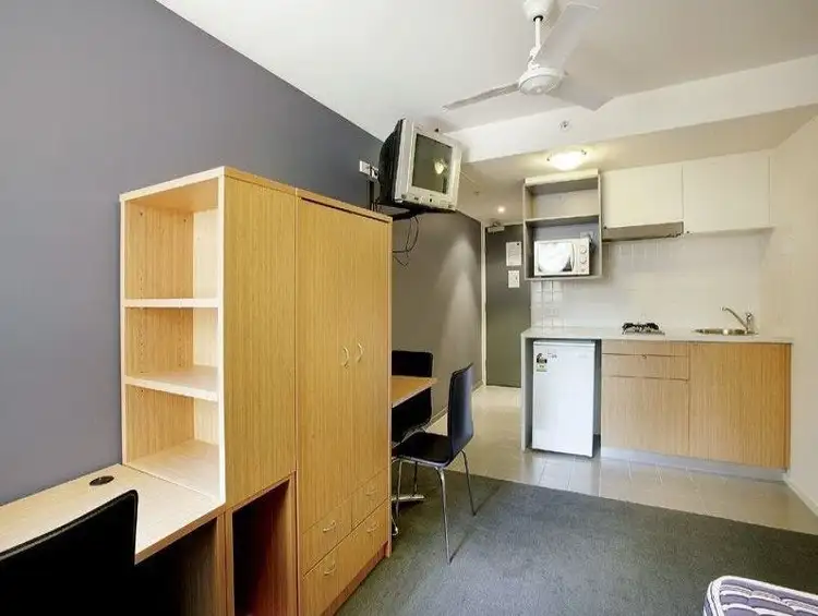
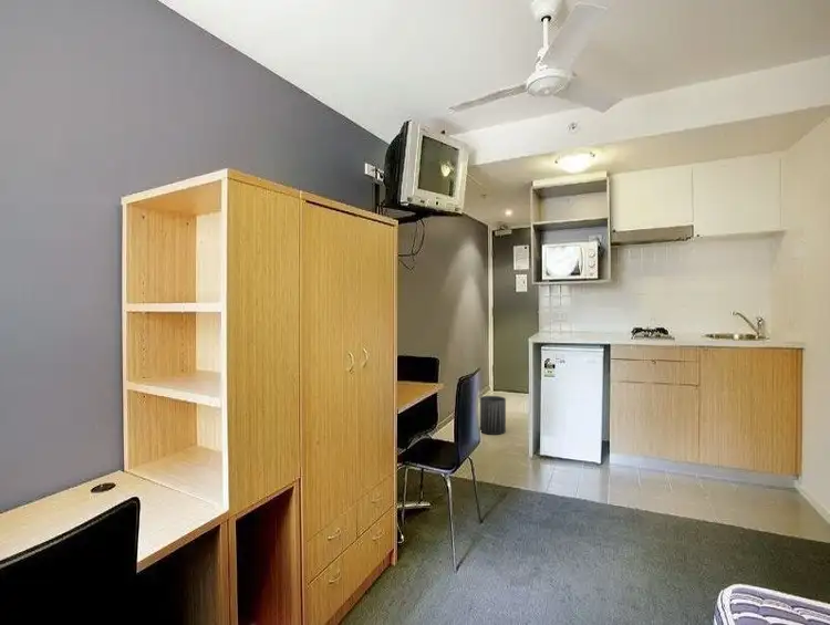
+ trash can [479,395,507,436]
